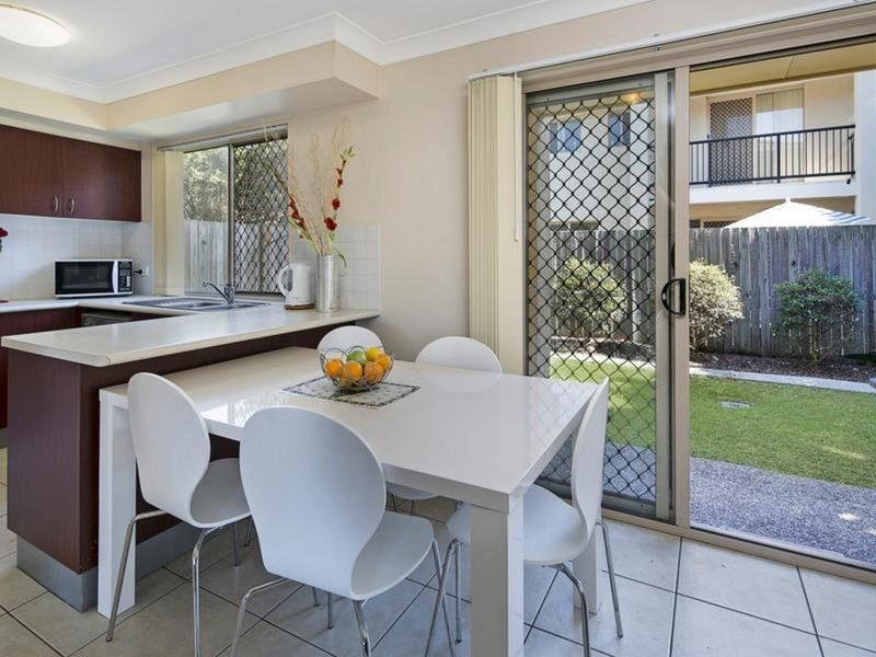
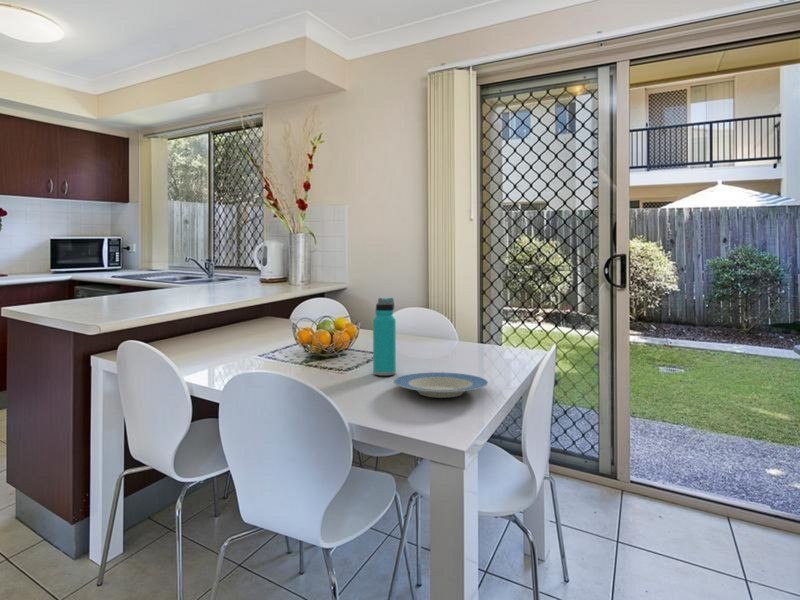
+ plate [393,371,489,399]
+ water bottle [372,297,397,377]
